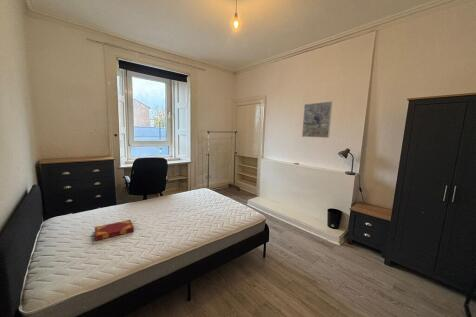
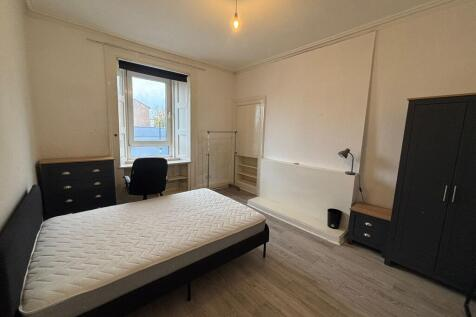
- hardback book [94,219,135,242]
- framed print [301,100,333,139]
